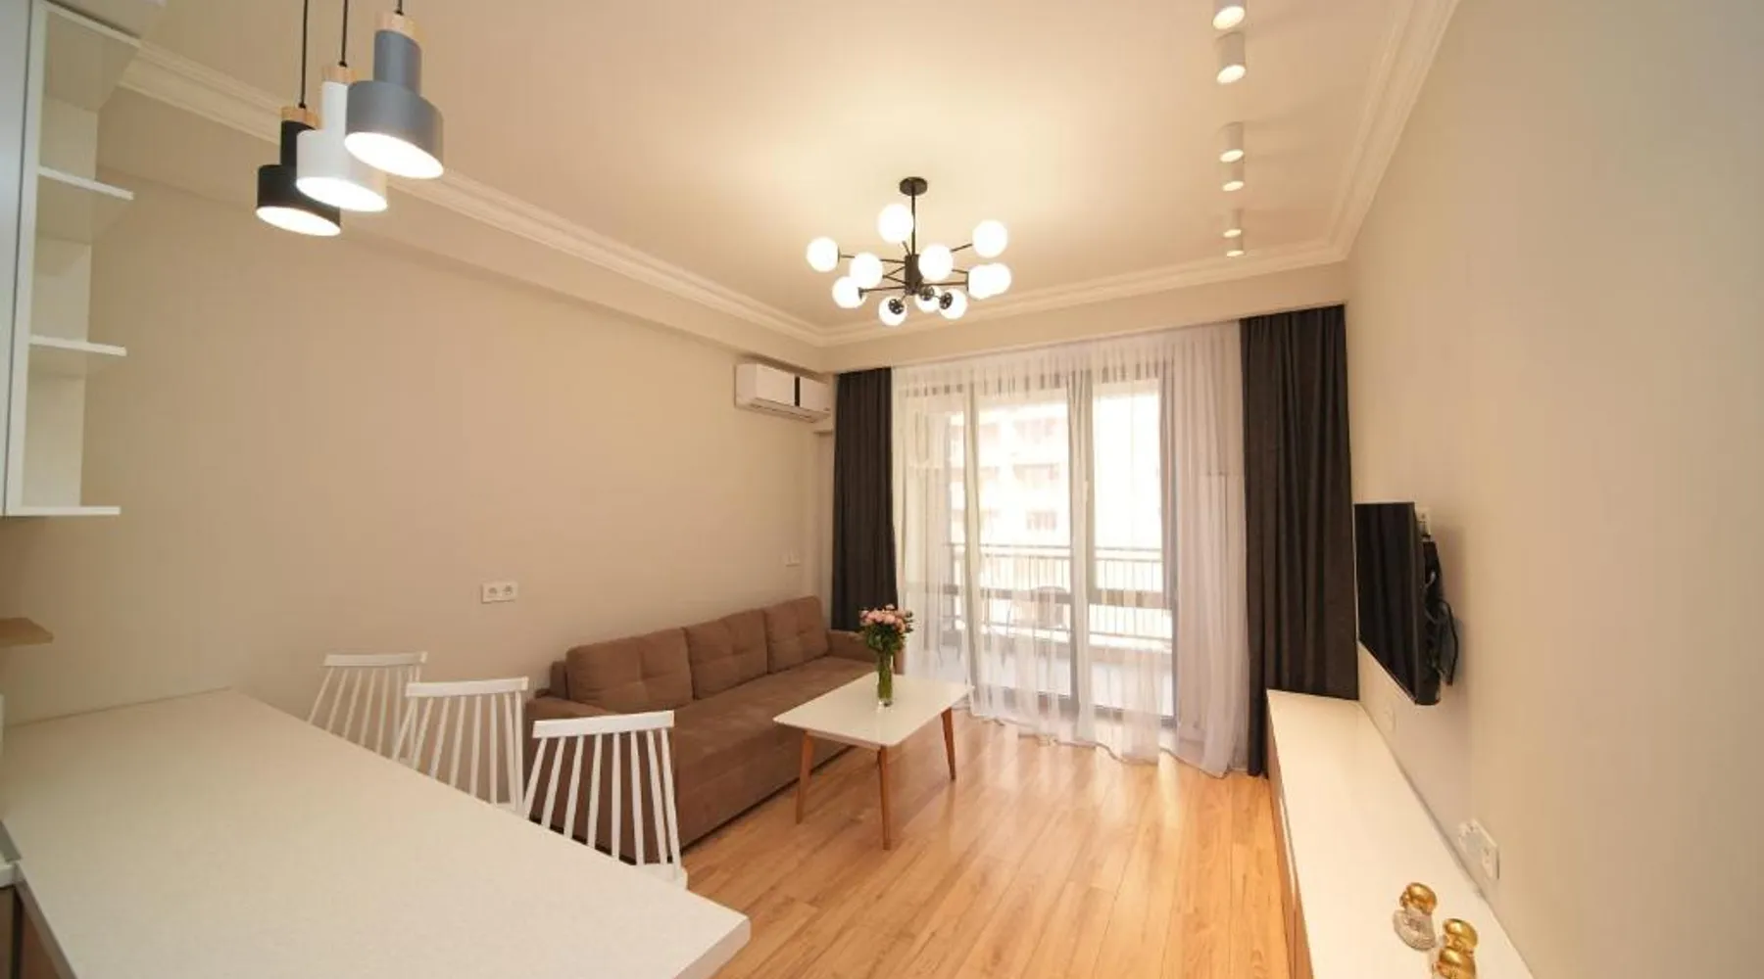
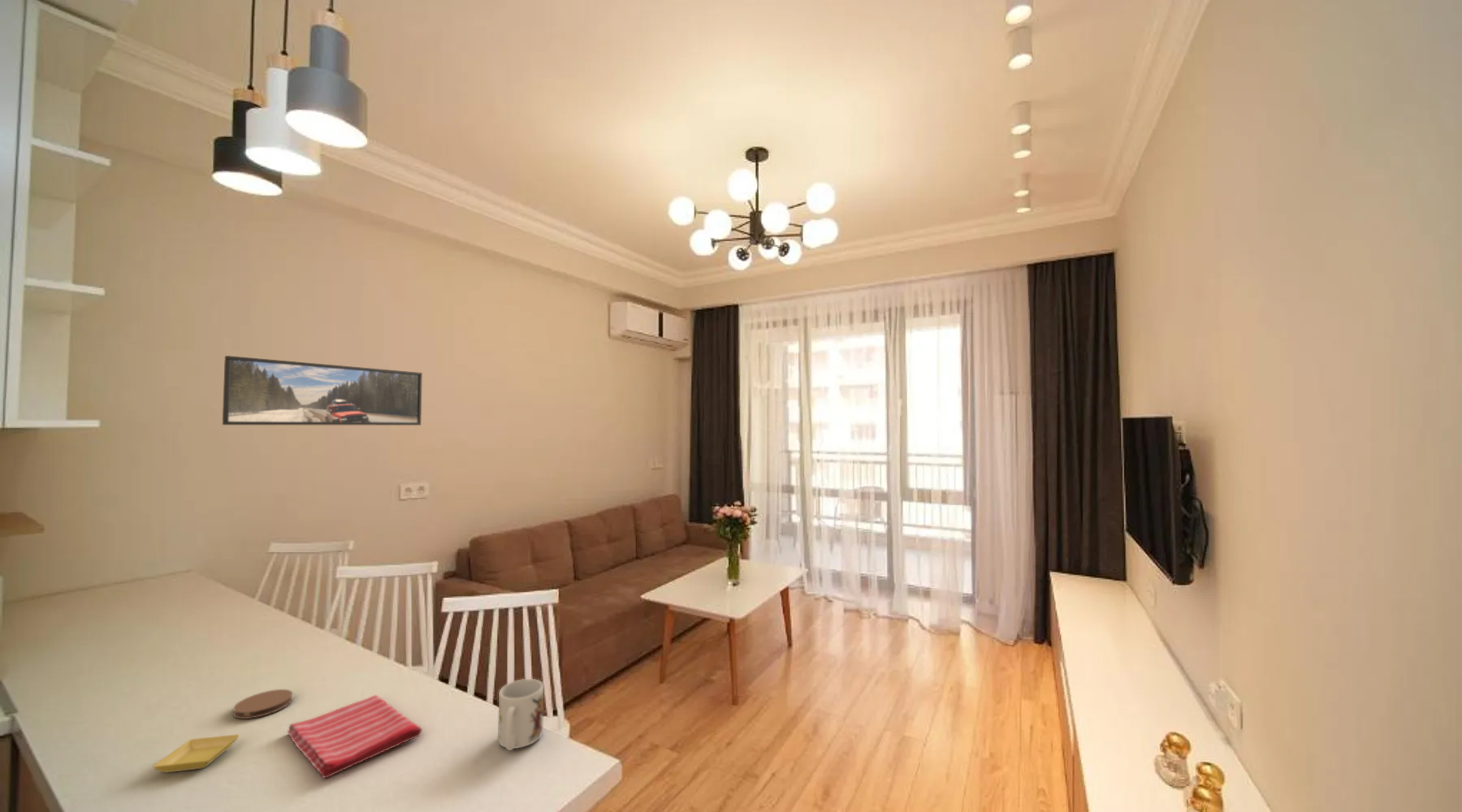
+ saucer [152,733,240,773]
+ coaster [232,689,293,719]
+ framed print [222,355,423,426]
+ dish towel [287,694,423,779]
+ mug [497,678,544,751]
